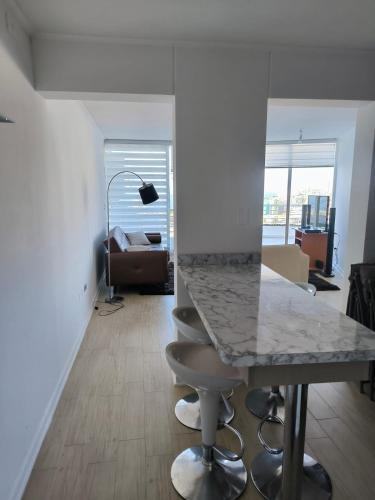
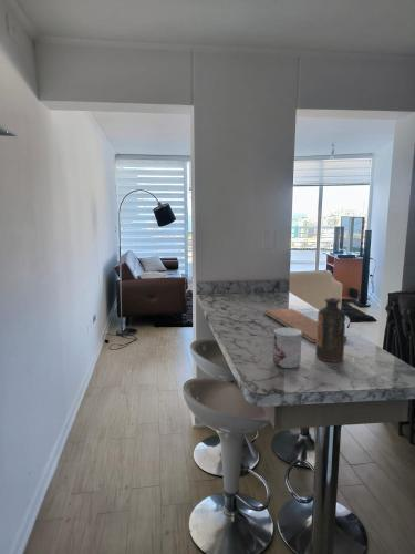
+ chopping board [263,308,349,345]
+ bottle [314,297,346,363]
+ mug [272,327,303,369]
